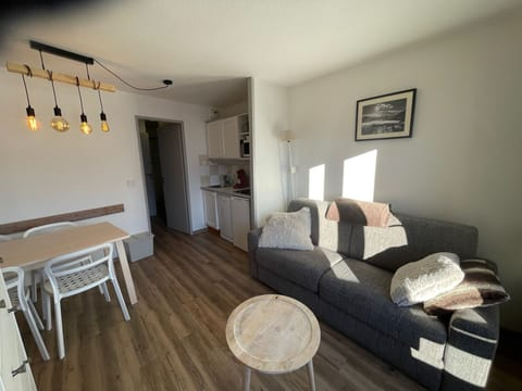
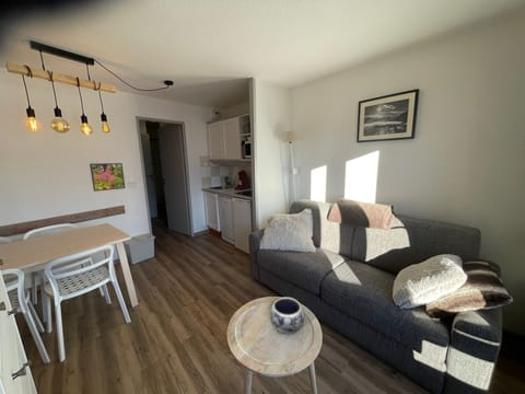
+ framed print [89,162,127,193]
+ decorative bowl [269,297,305,335]
